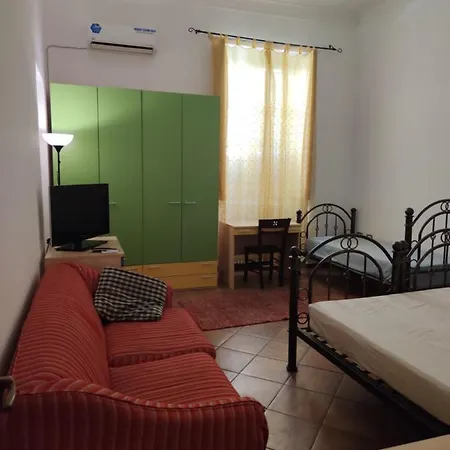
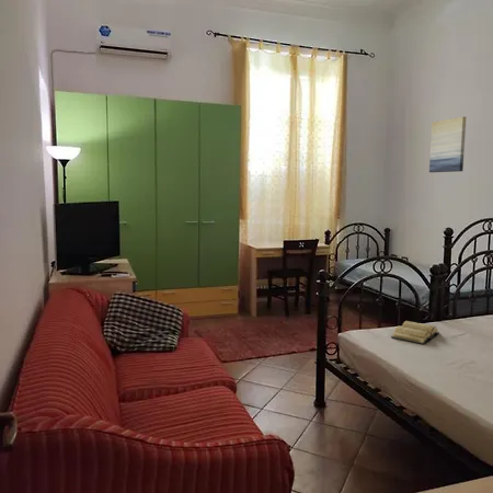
+ wall art [428,116,467,173]
+ diary [390,320,440,345]
